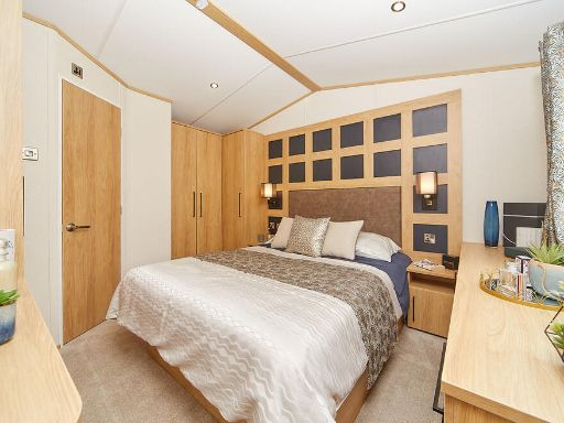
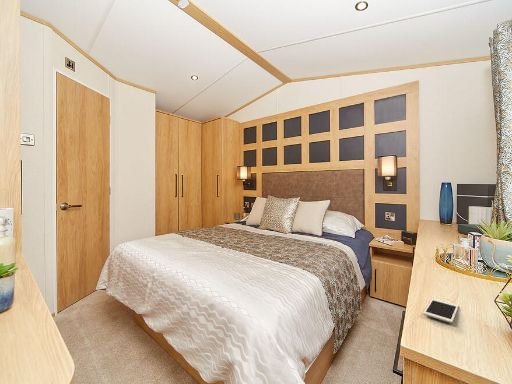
+ cell phone [423,298,460,324]
